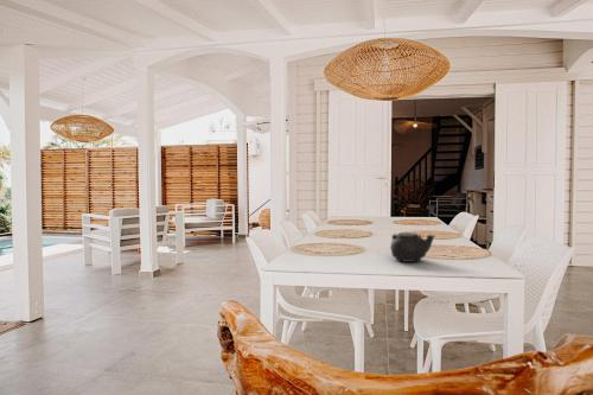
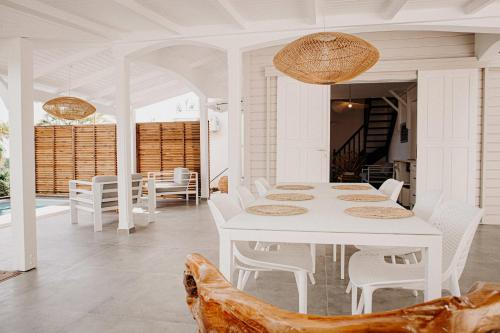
- teapot [389,231,436,263]
